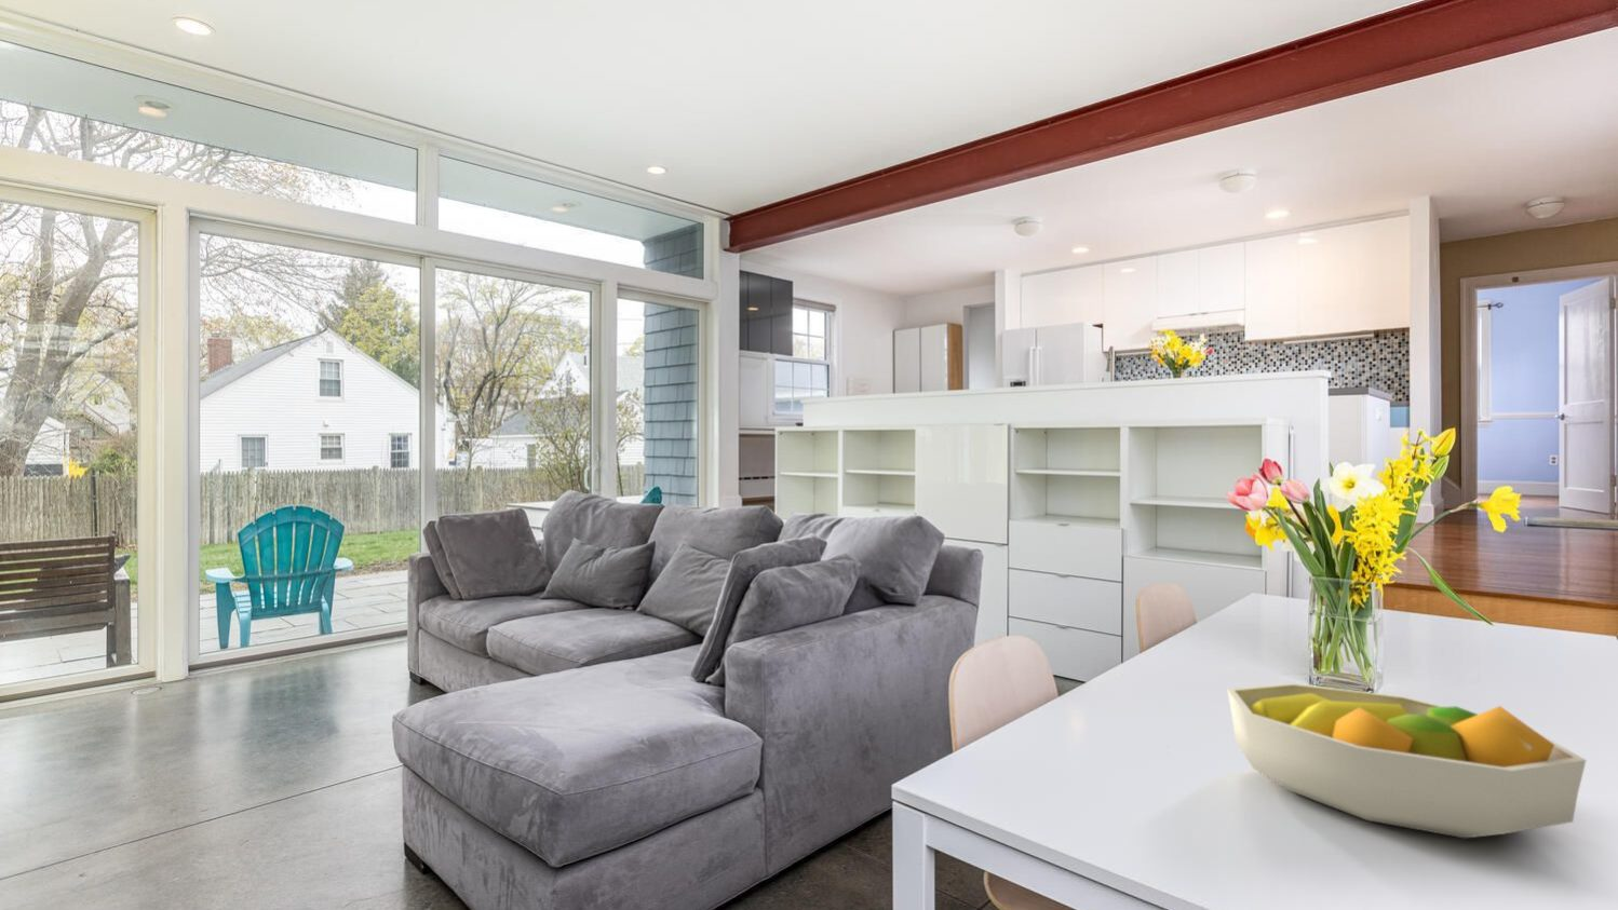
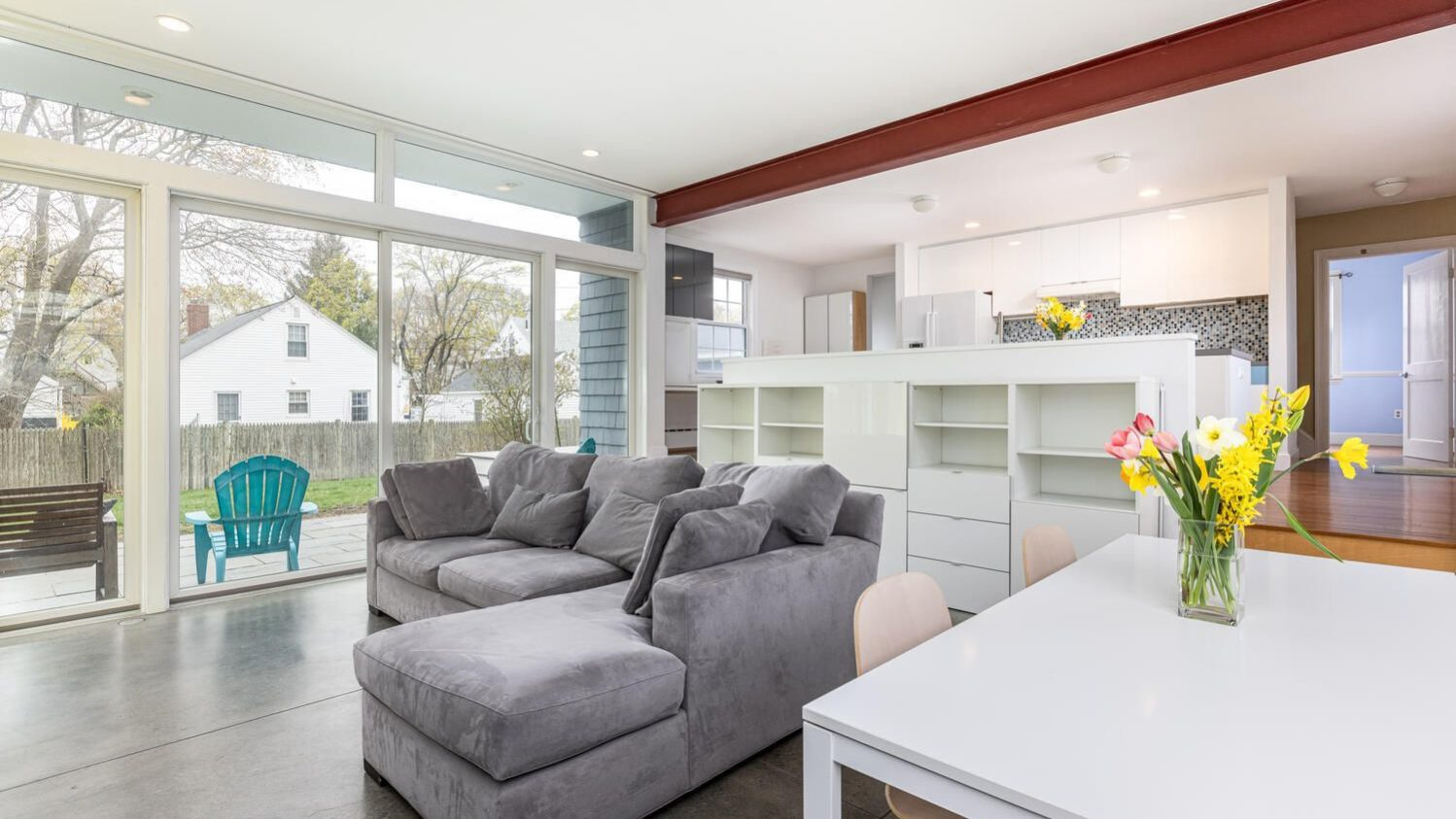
- fruit bowl [1226,682,1587,839]
